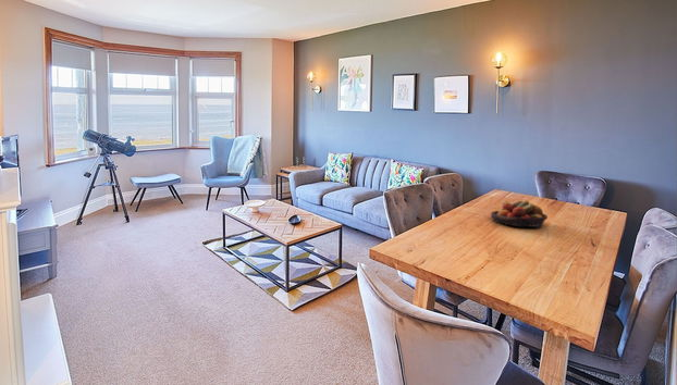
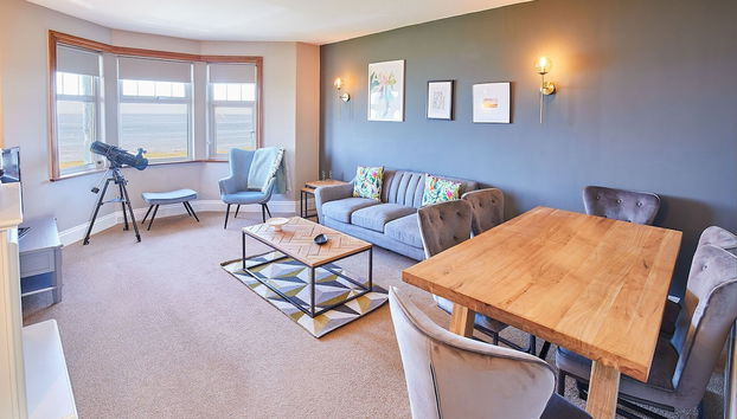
- fruit bowl [490,200,549,228]
